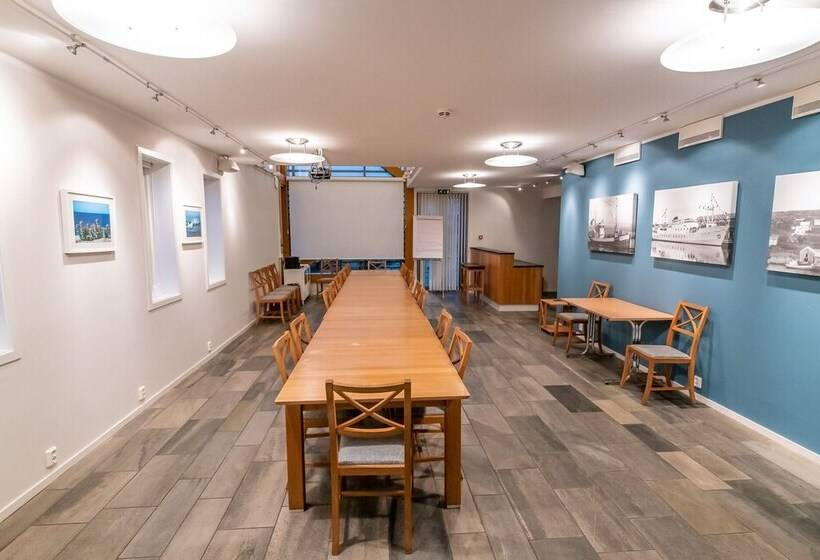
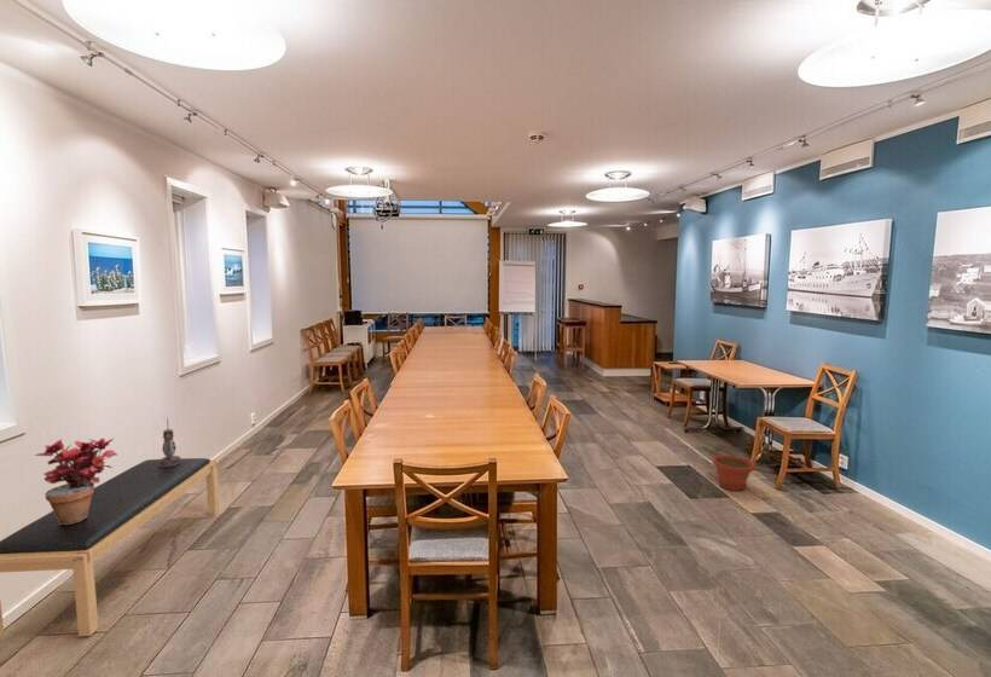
+ plant pot [711,455,757,492]
+ bench [0,457,220,637]
+ potted plant [34,438,118,525]
+ lantern [158,417,181,467]
